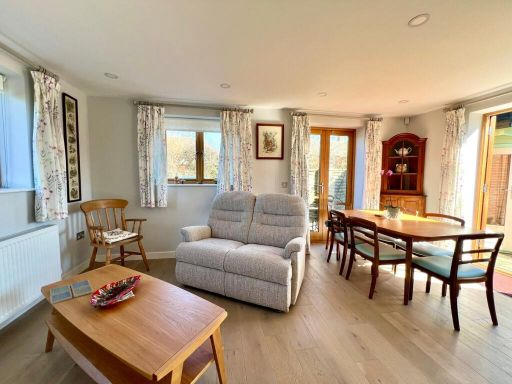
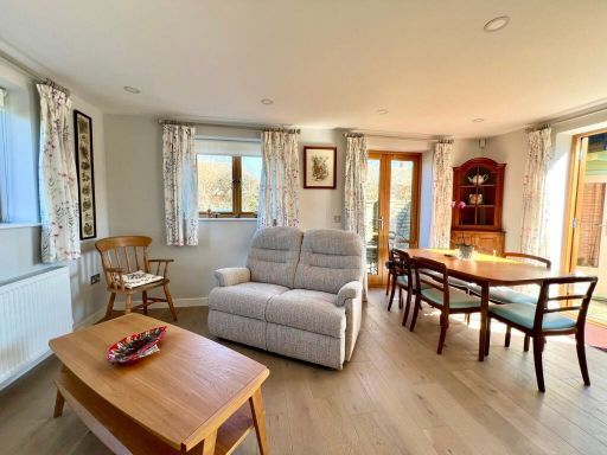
- drink coaster [49,279,94,305]
